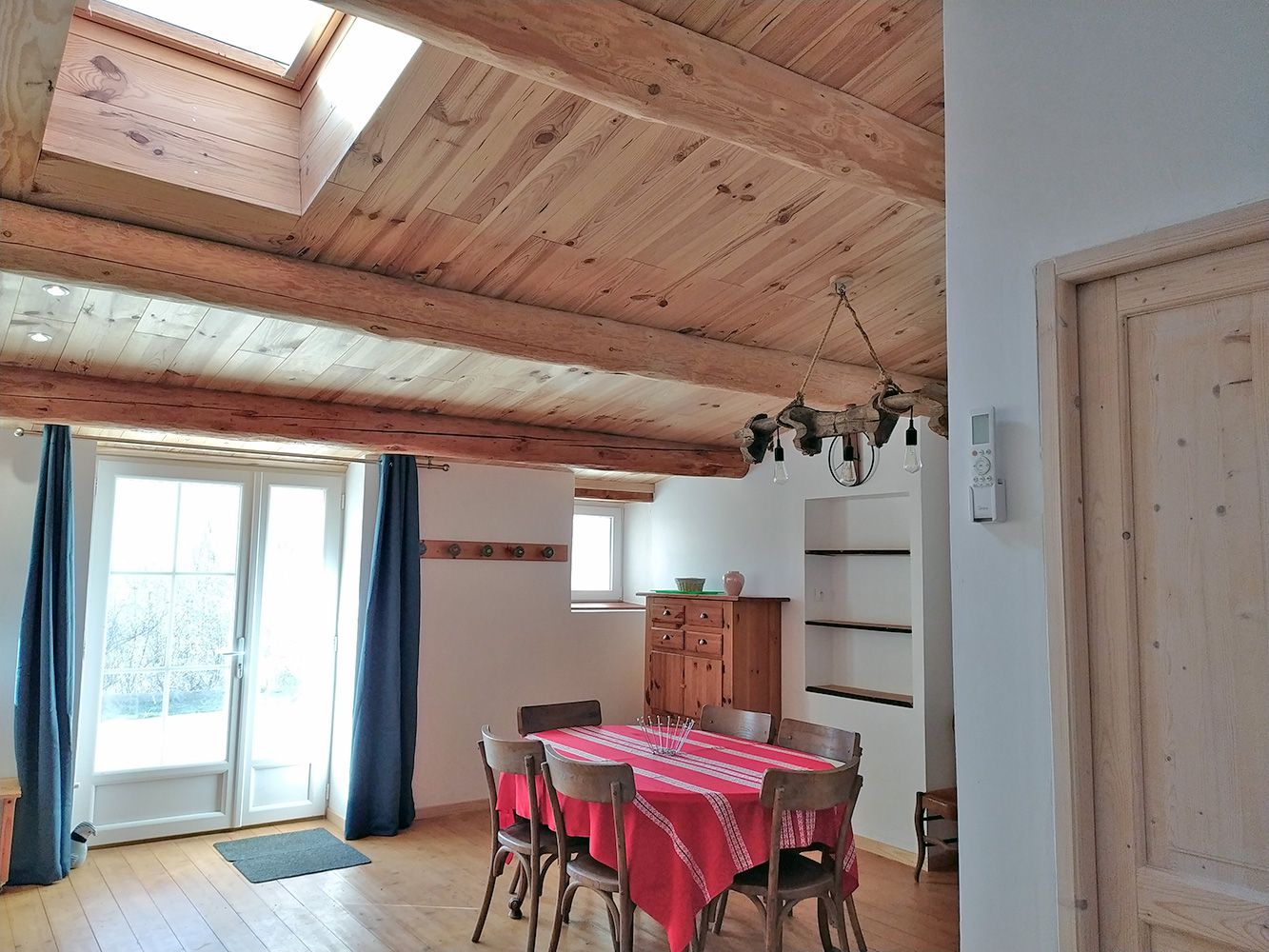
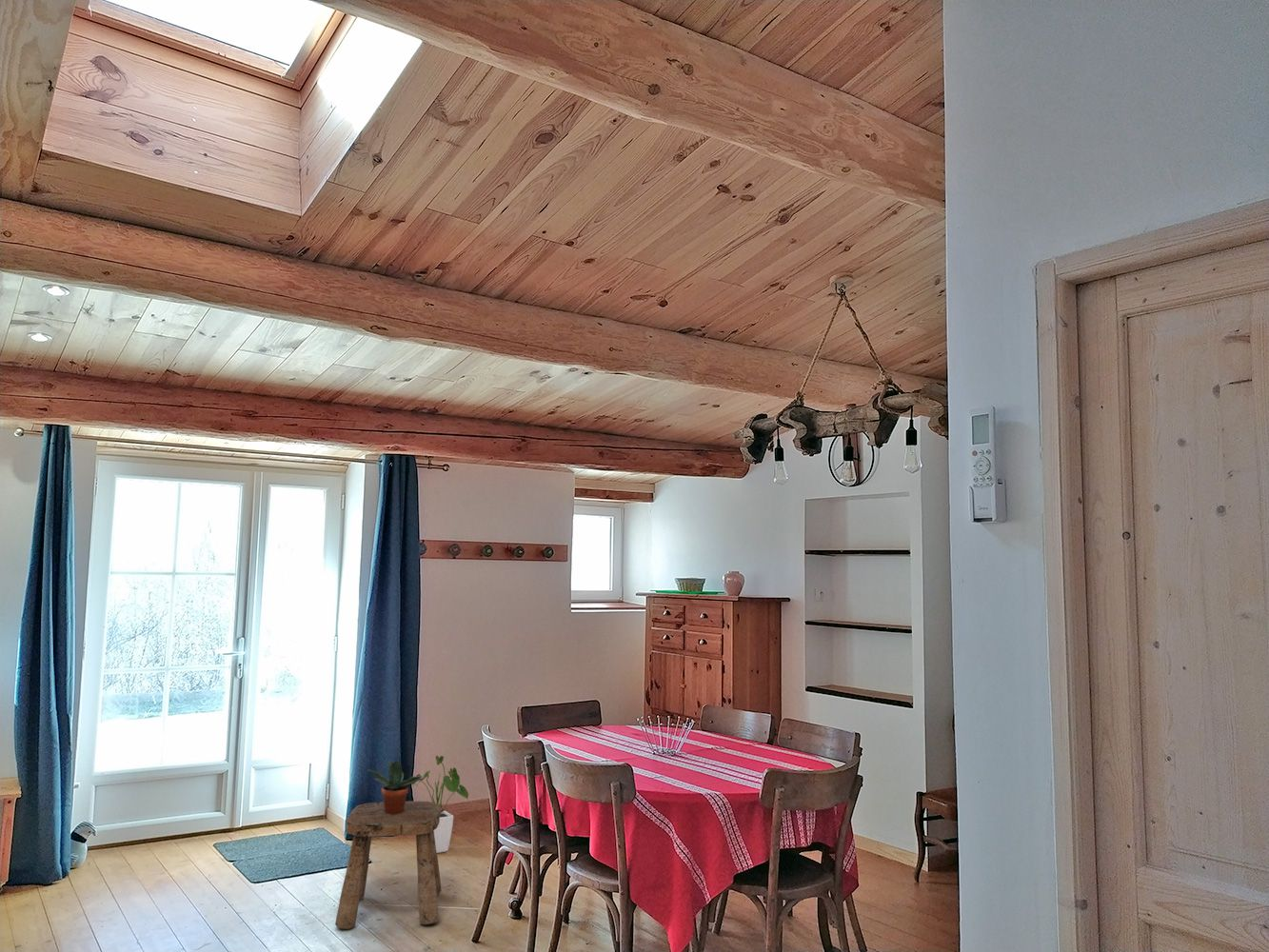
+ stool [334,801,443,930]
+ house plant [409,755,469,854]
+ potted plant [366,761,425,814]
